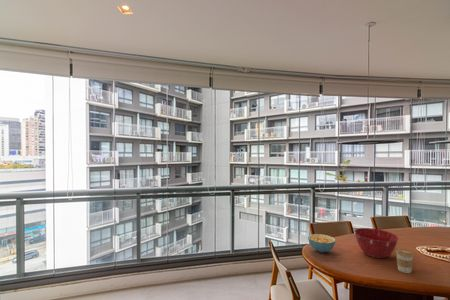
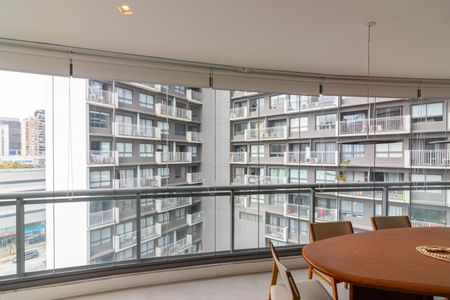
- coffee cup [395,248,415,274]
- cereal bowl [307,233,336,253]
- mixing bowl [353,227,400,259]
